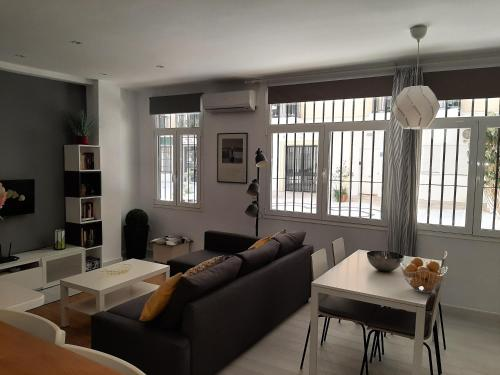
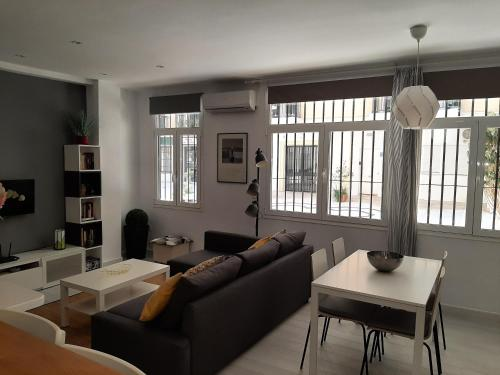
- fruit basket [400,256,448,294]
